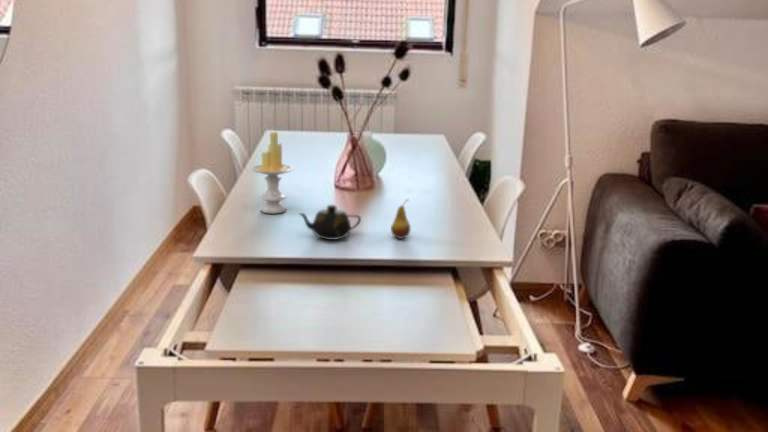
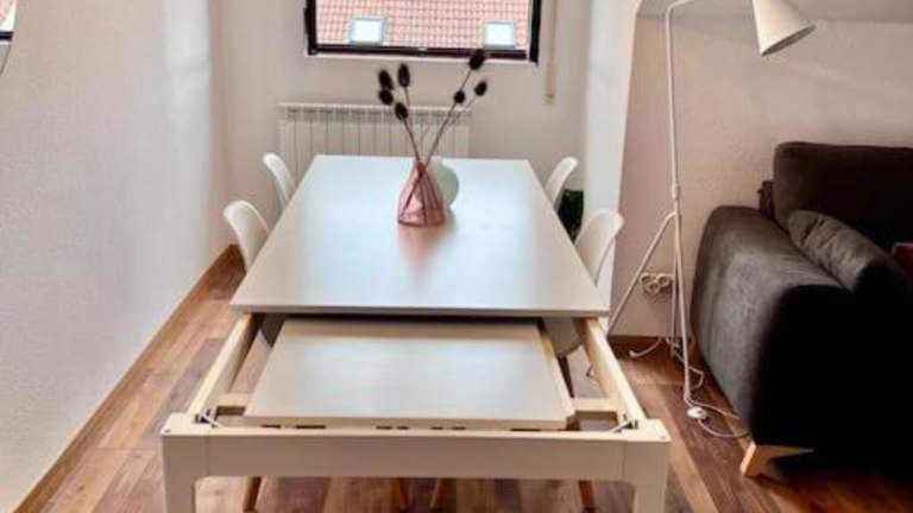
- teapot [297,204,362,241]
- candle [251,131,295,214]
- fruit [390,198,412,240]
